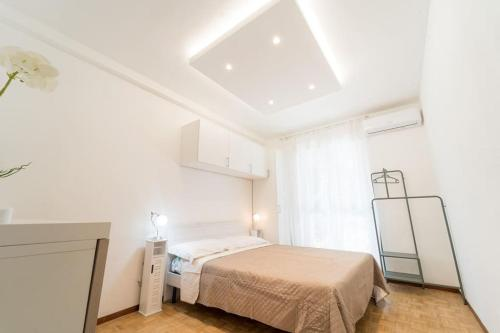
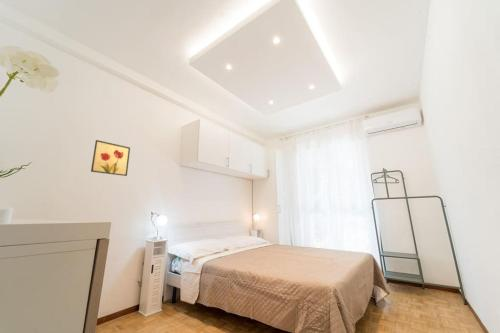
+ wall art [90,139,131,177]
